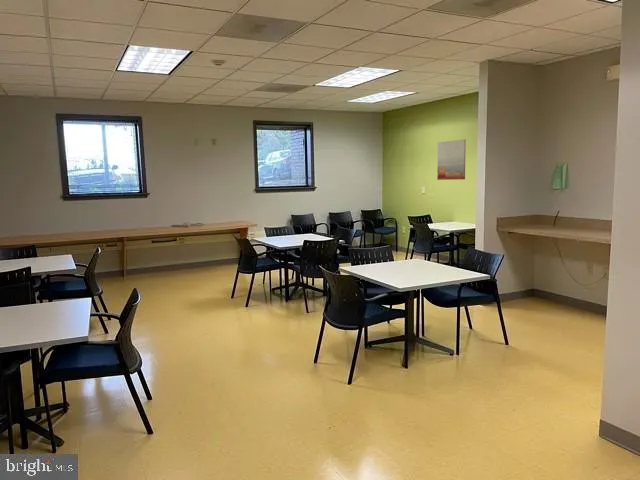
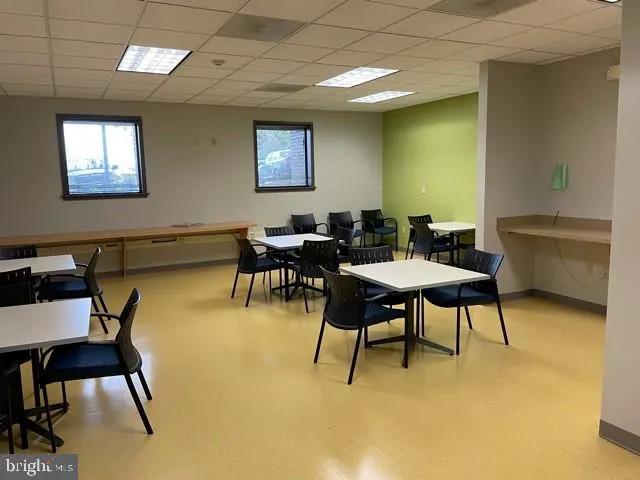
- wall art [436,138,467,181]
